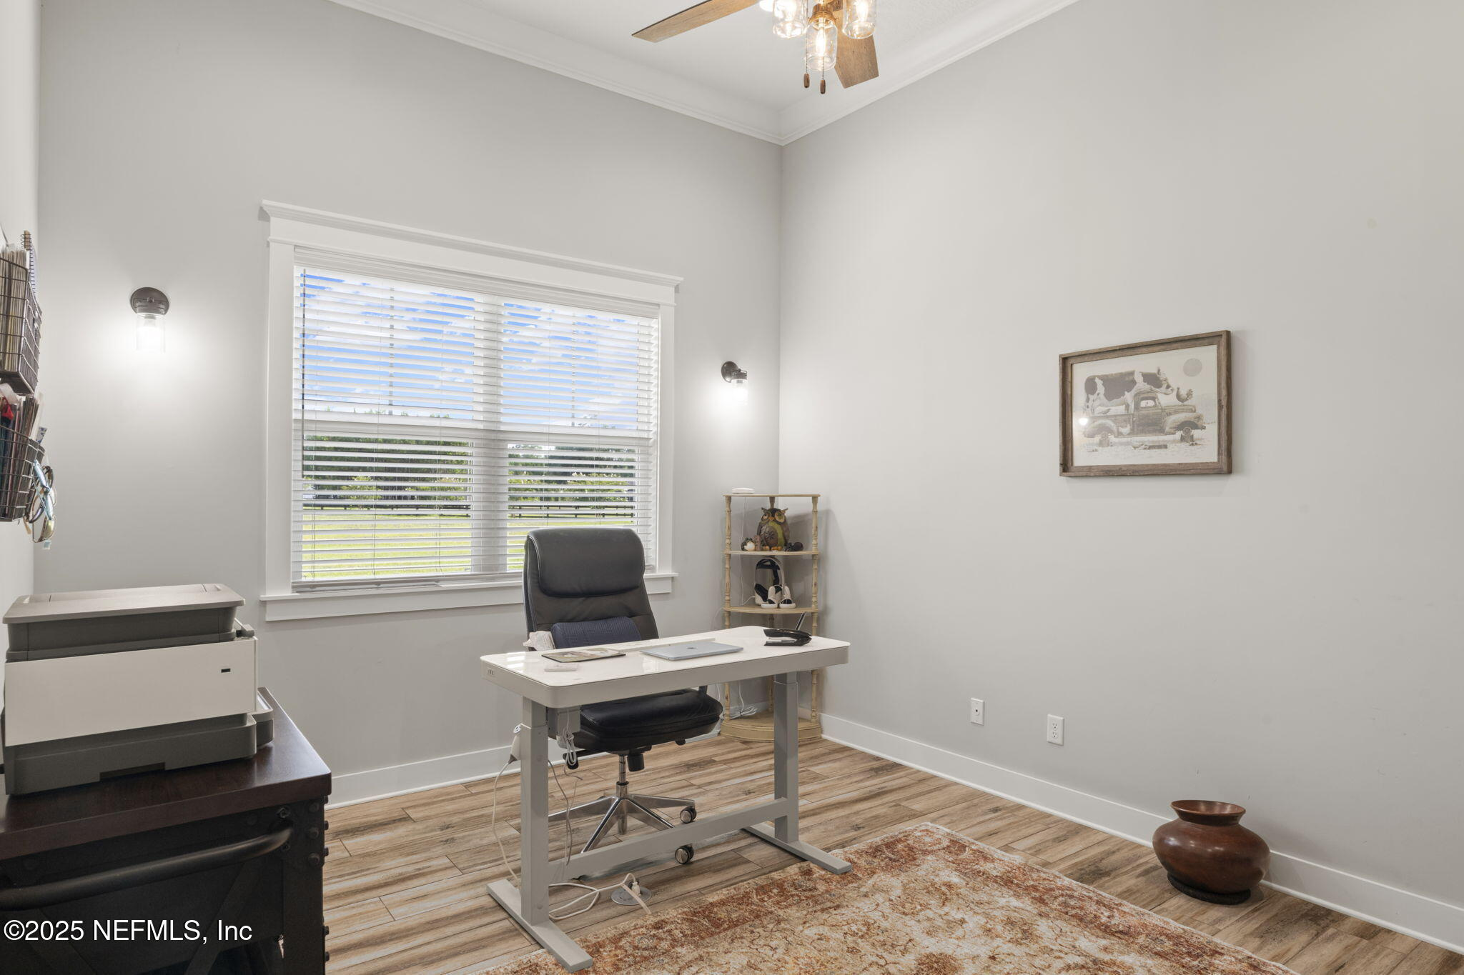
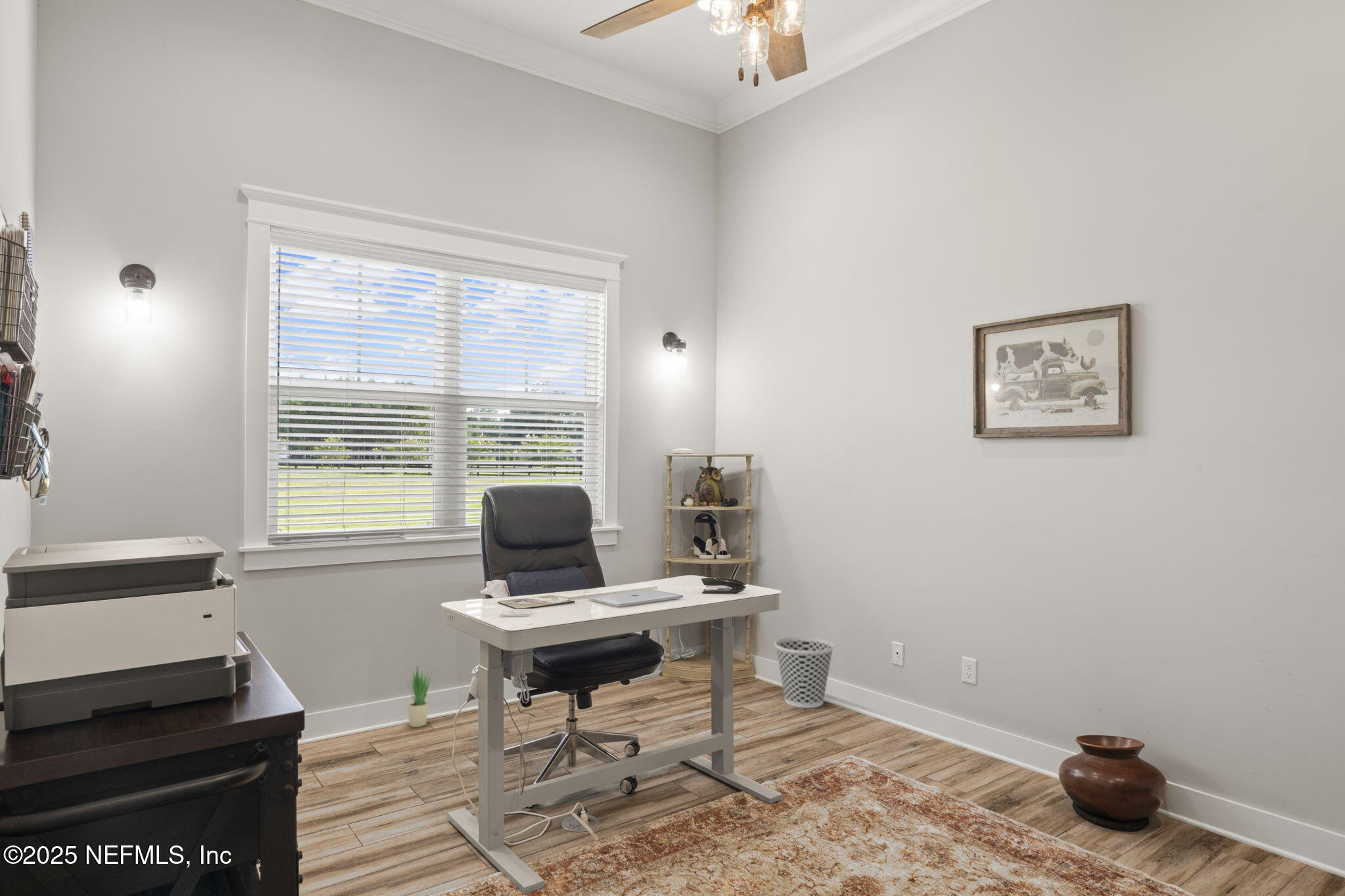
+ potted plant [406,664,433,728]
+ wastebasket [774,636,835,709]
